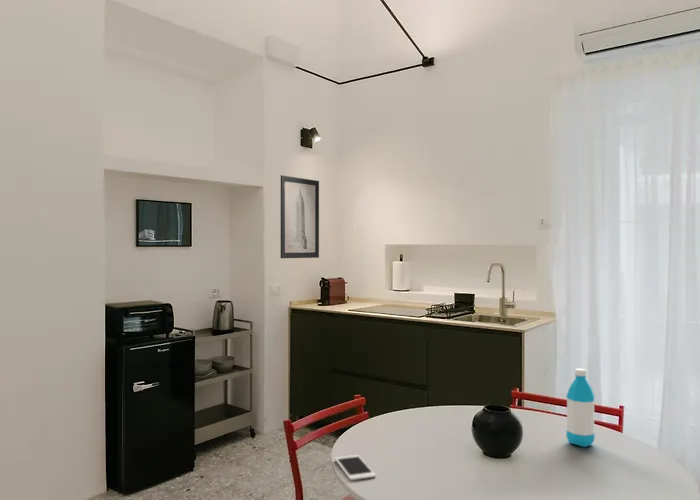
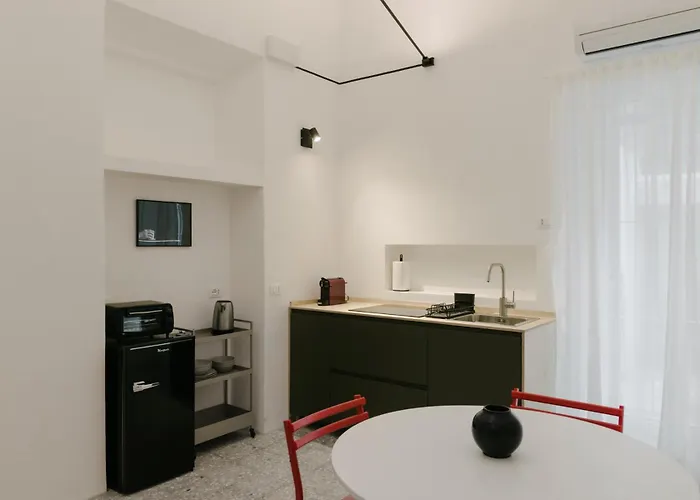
- water bottle [565,367,596,448]
- cell phone [334,454,377,481]
- wall art [280,174,320,259]
